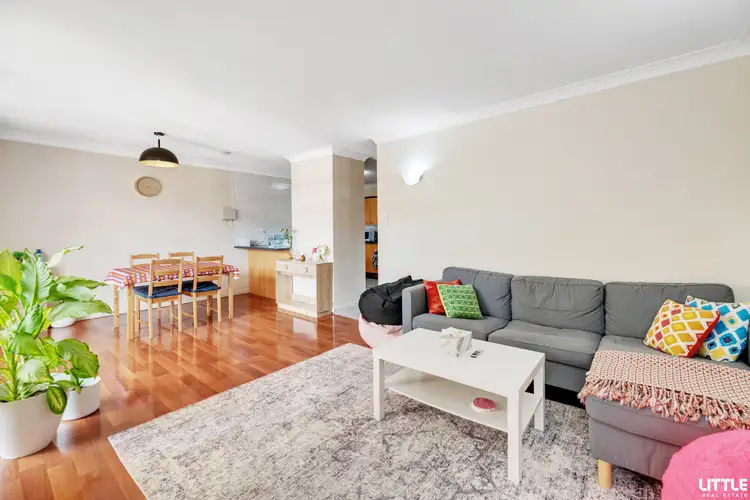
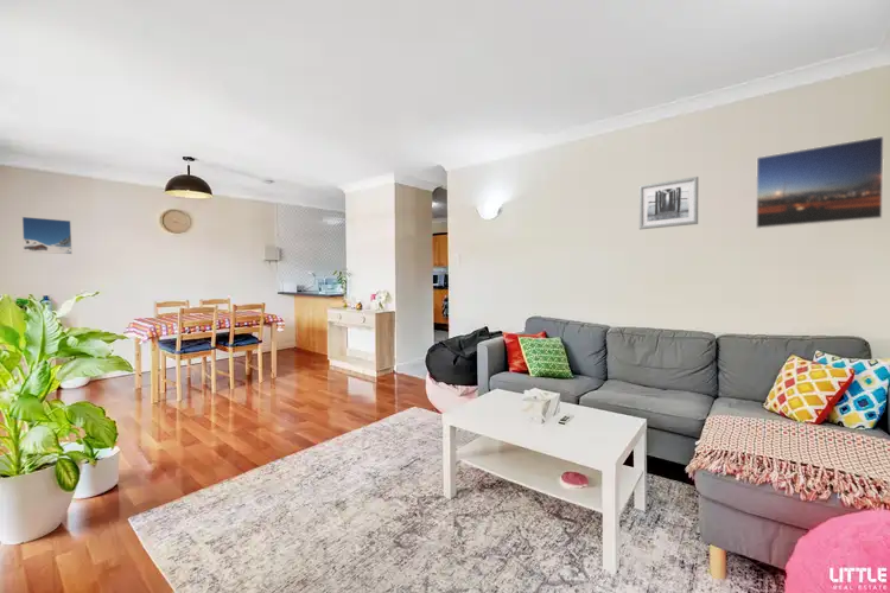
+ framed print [755,135,885,230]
+ wall art [638,176,699,230]
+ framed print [20,216,74,255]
